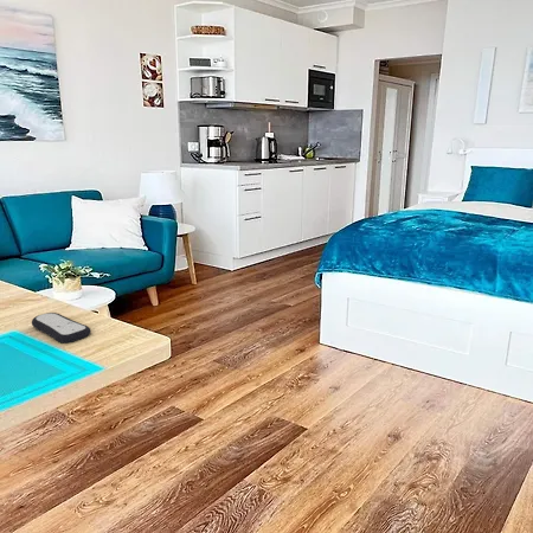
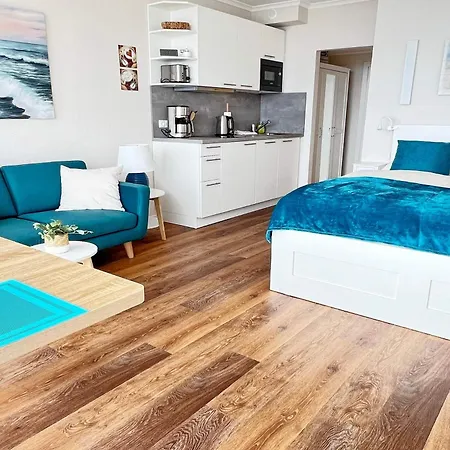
- remote control [31,312,92,345]
